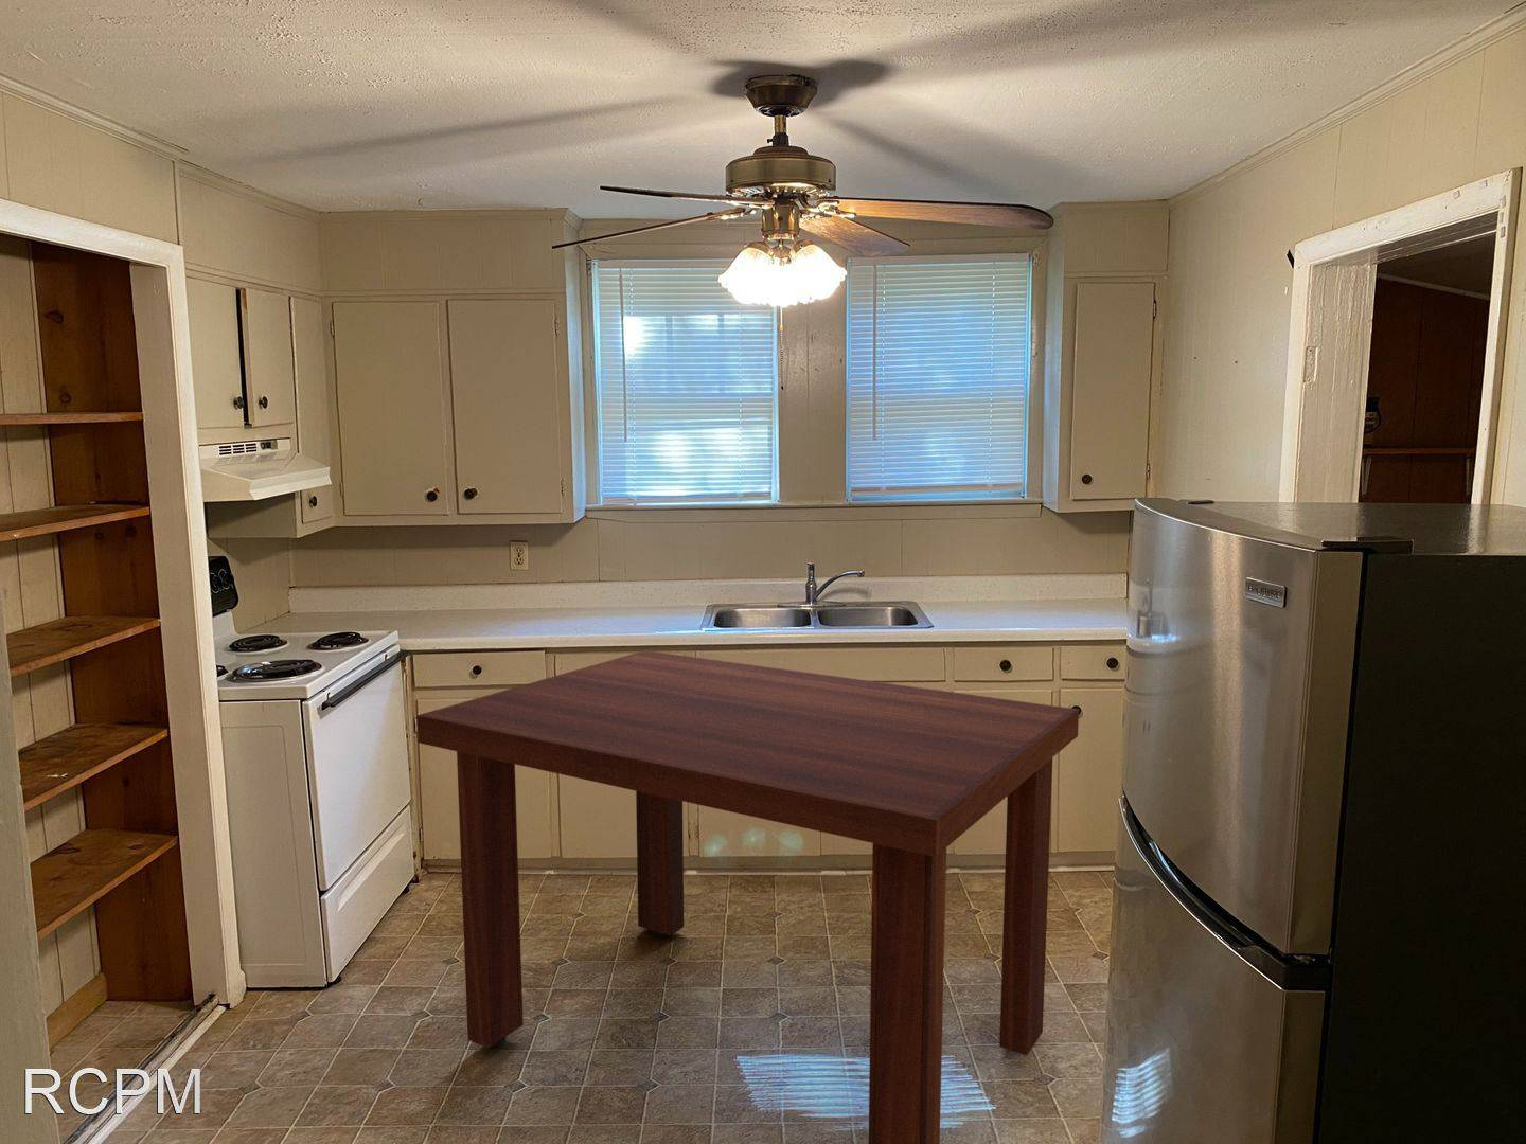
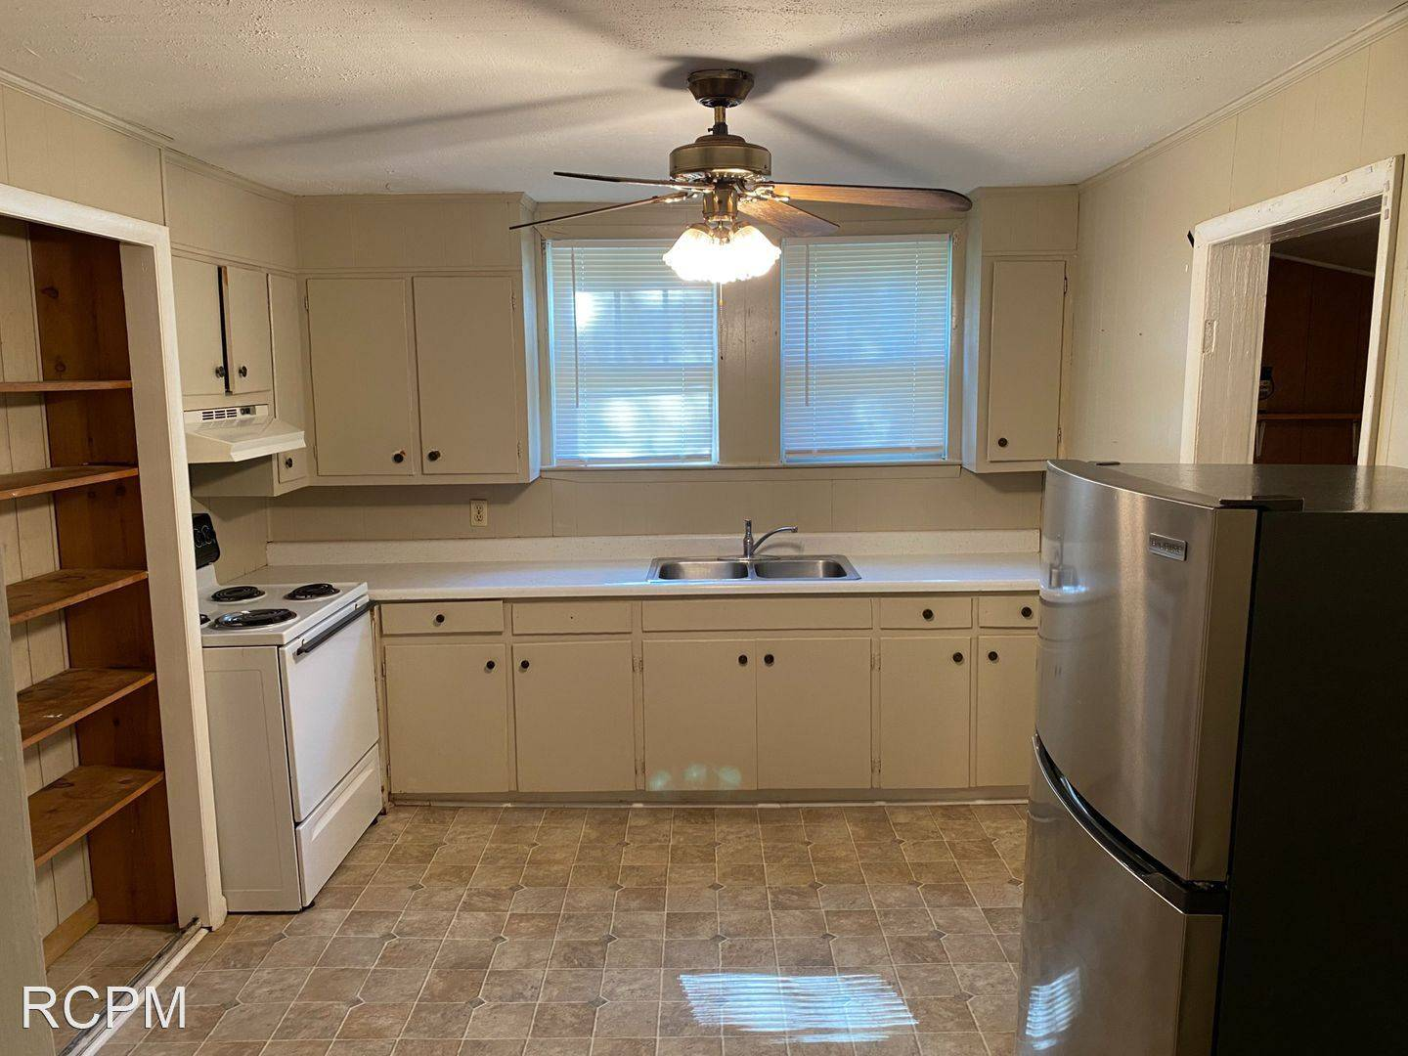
- dining table [417,649,1080,1144]
